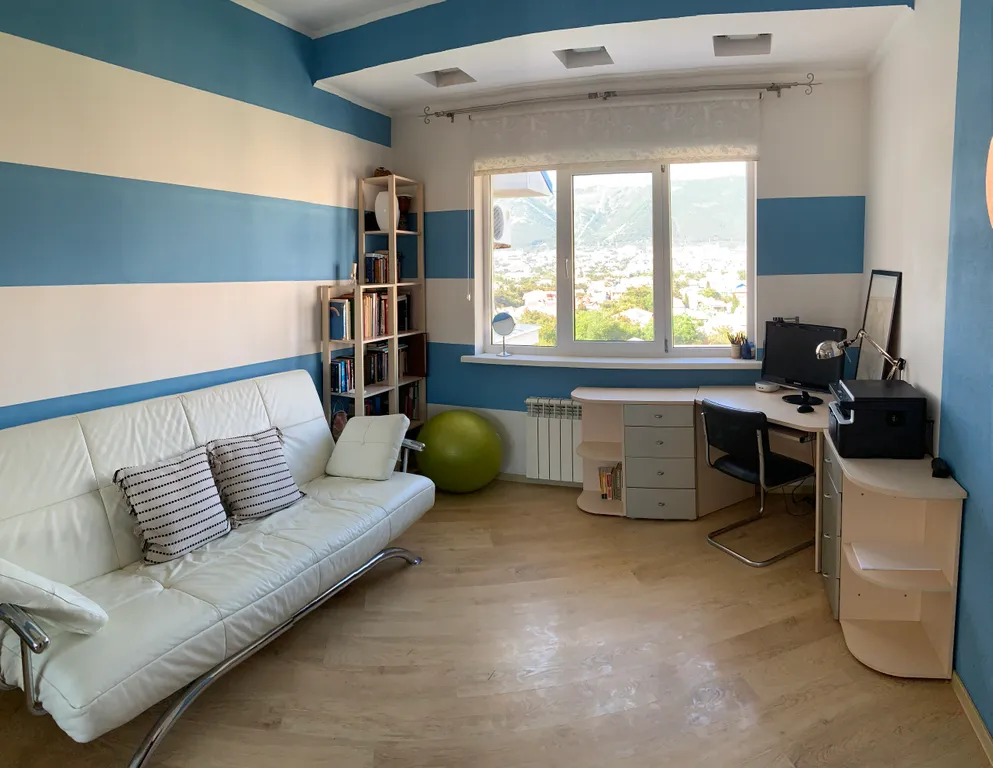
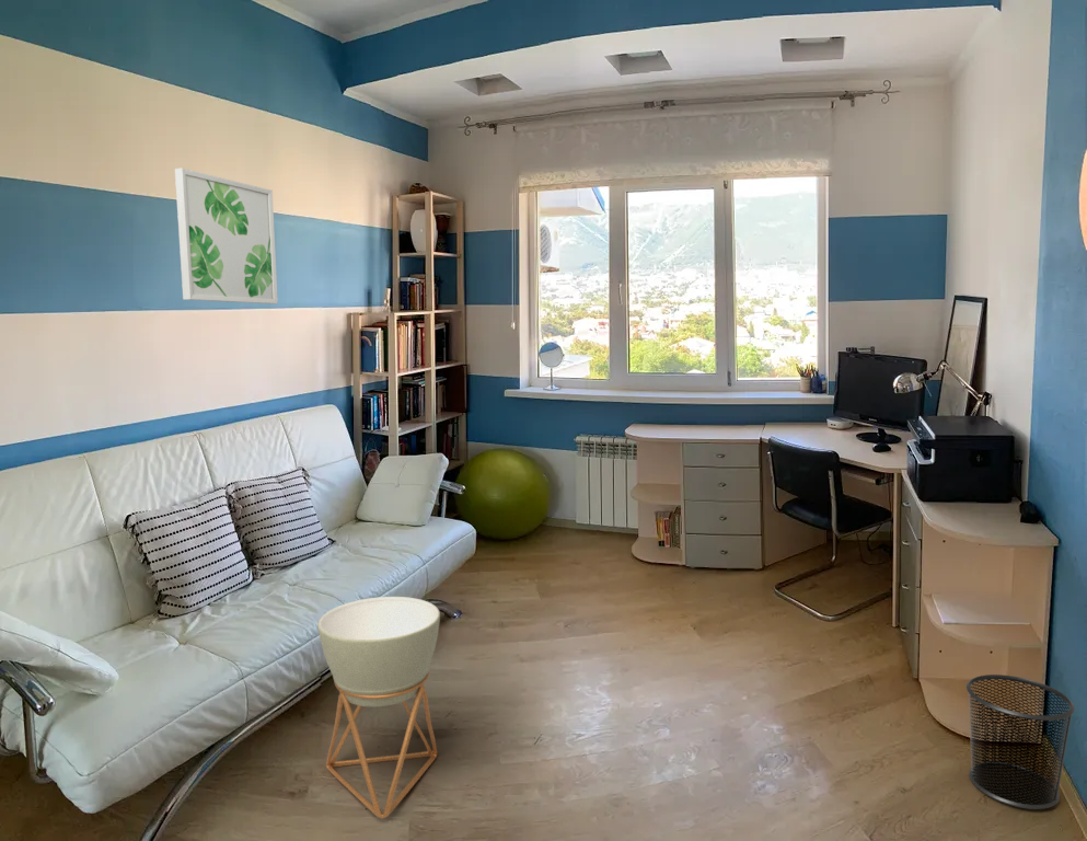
+ waste bin [965,673,1076,810]
+ wall art [174,168,279,304]
+ planter [316,596,441,819]
